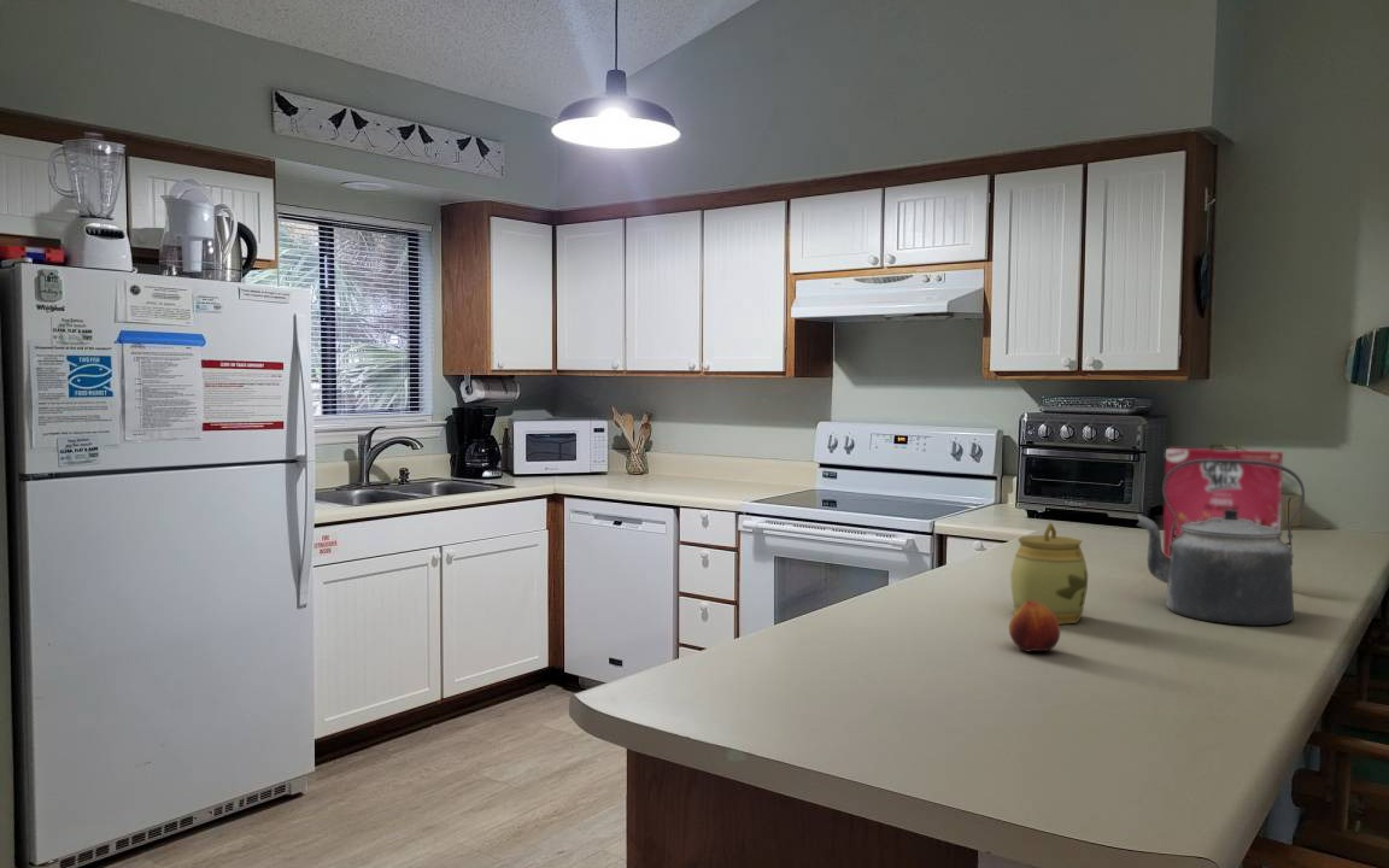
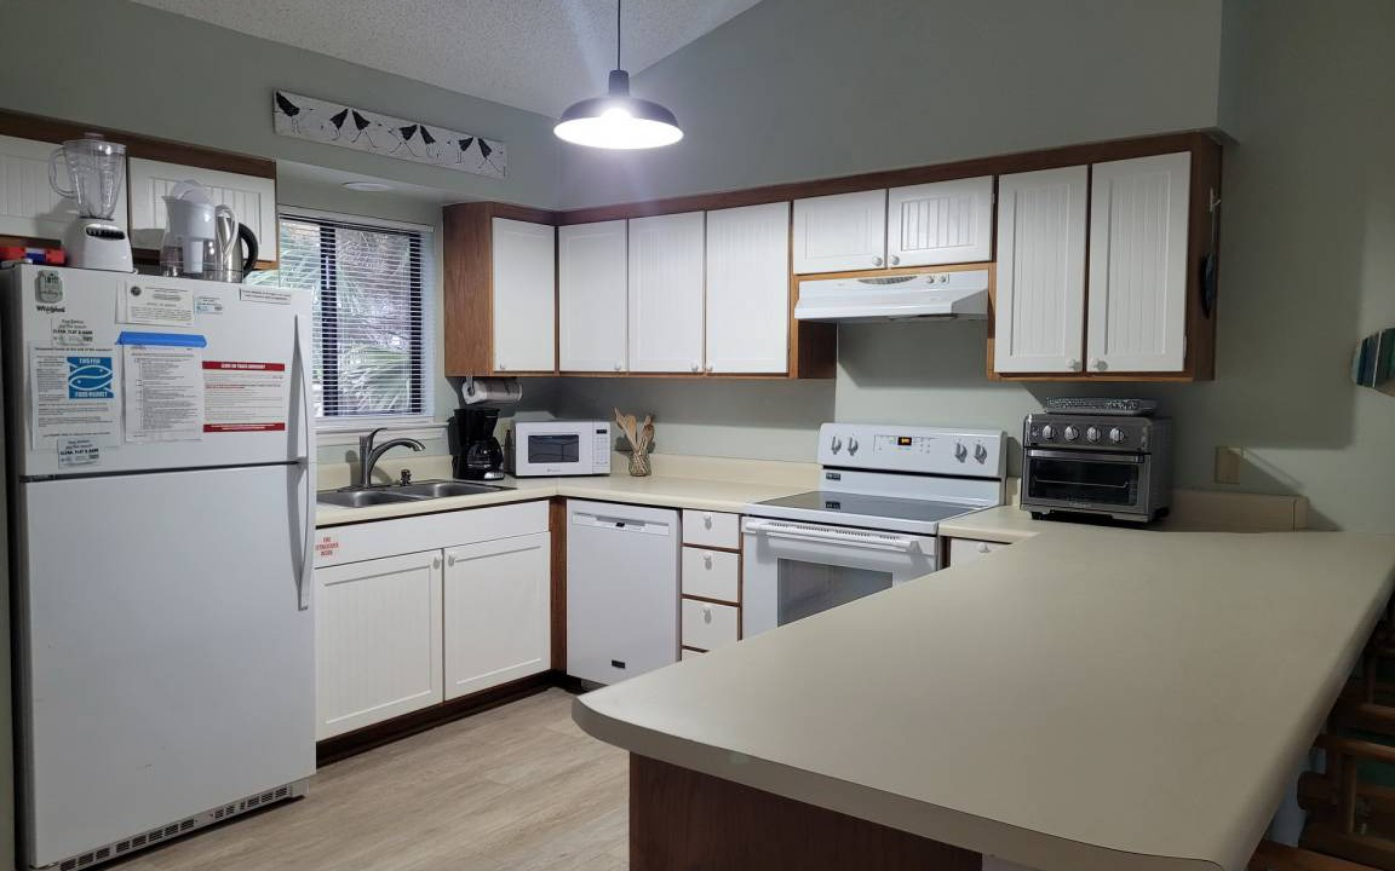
- kettle [1136,459,1306,627]
- fruit [1008,600,1061,653]
- jar [1009,522,1089,626]
- cereal box [1162,447,1284,558]
